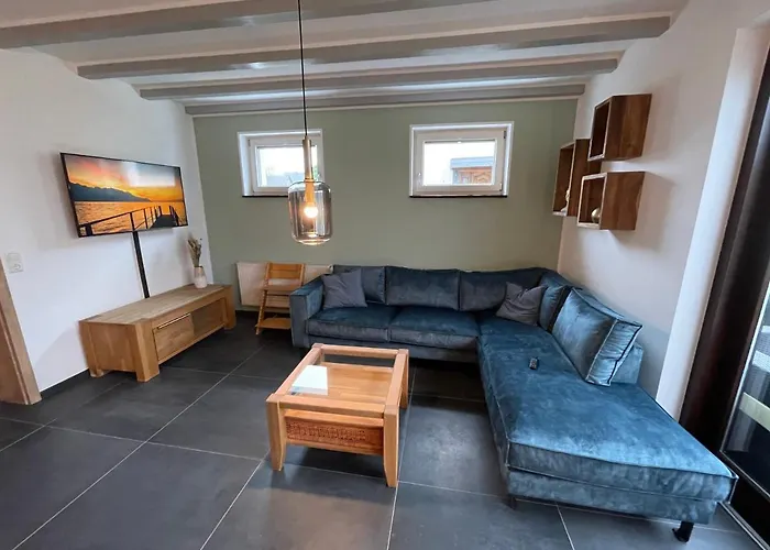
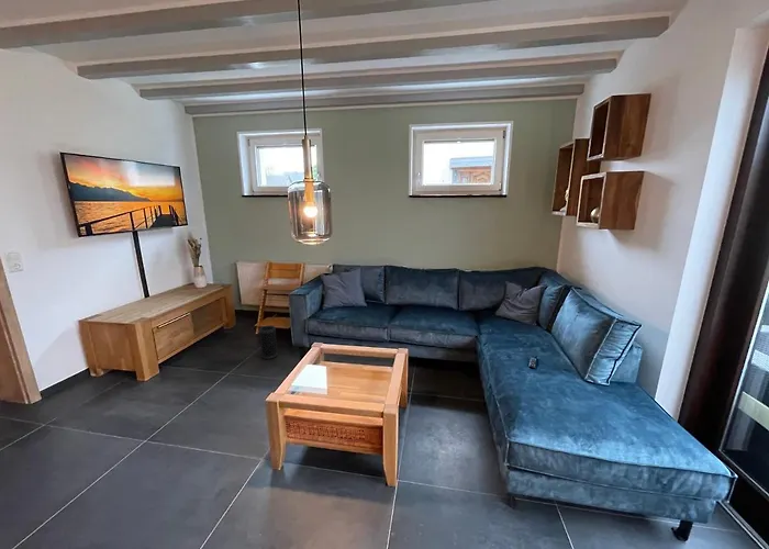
+ speaker [258,325,278,360]
